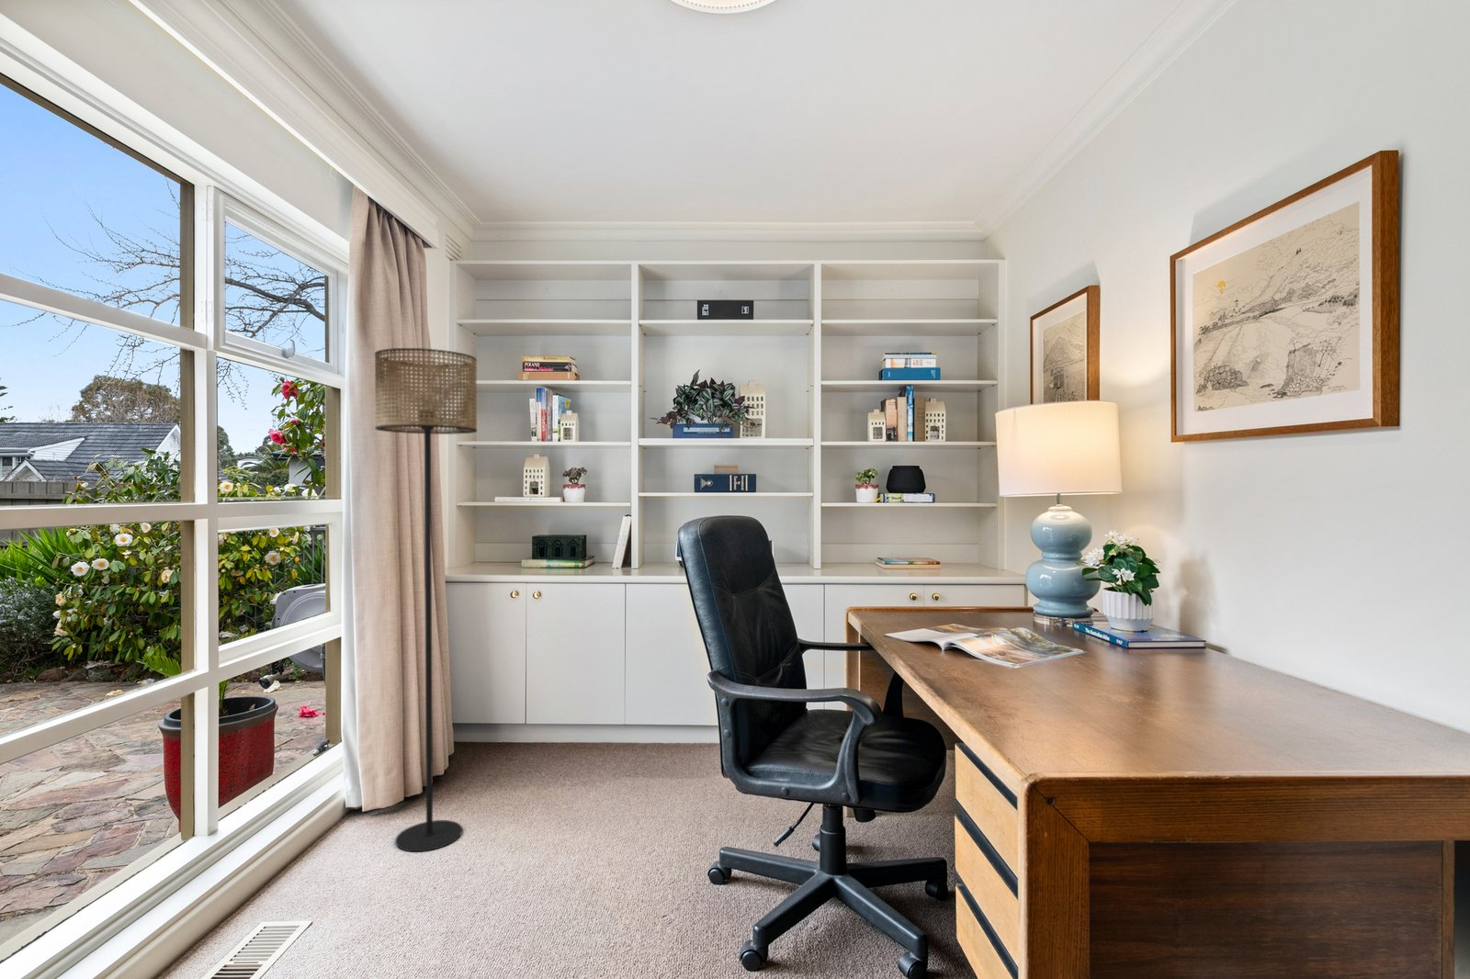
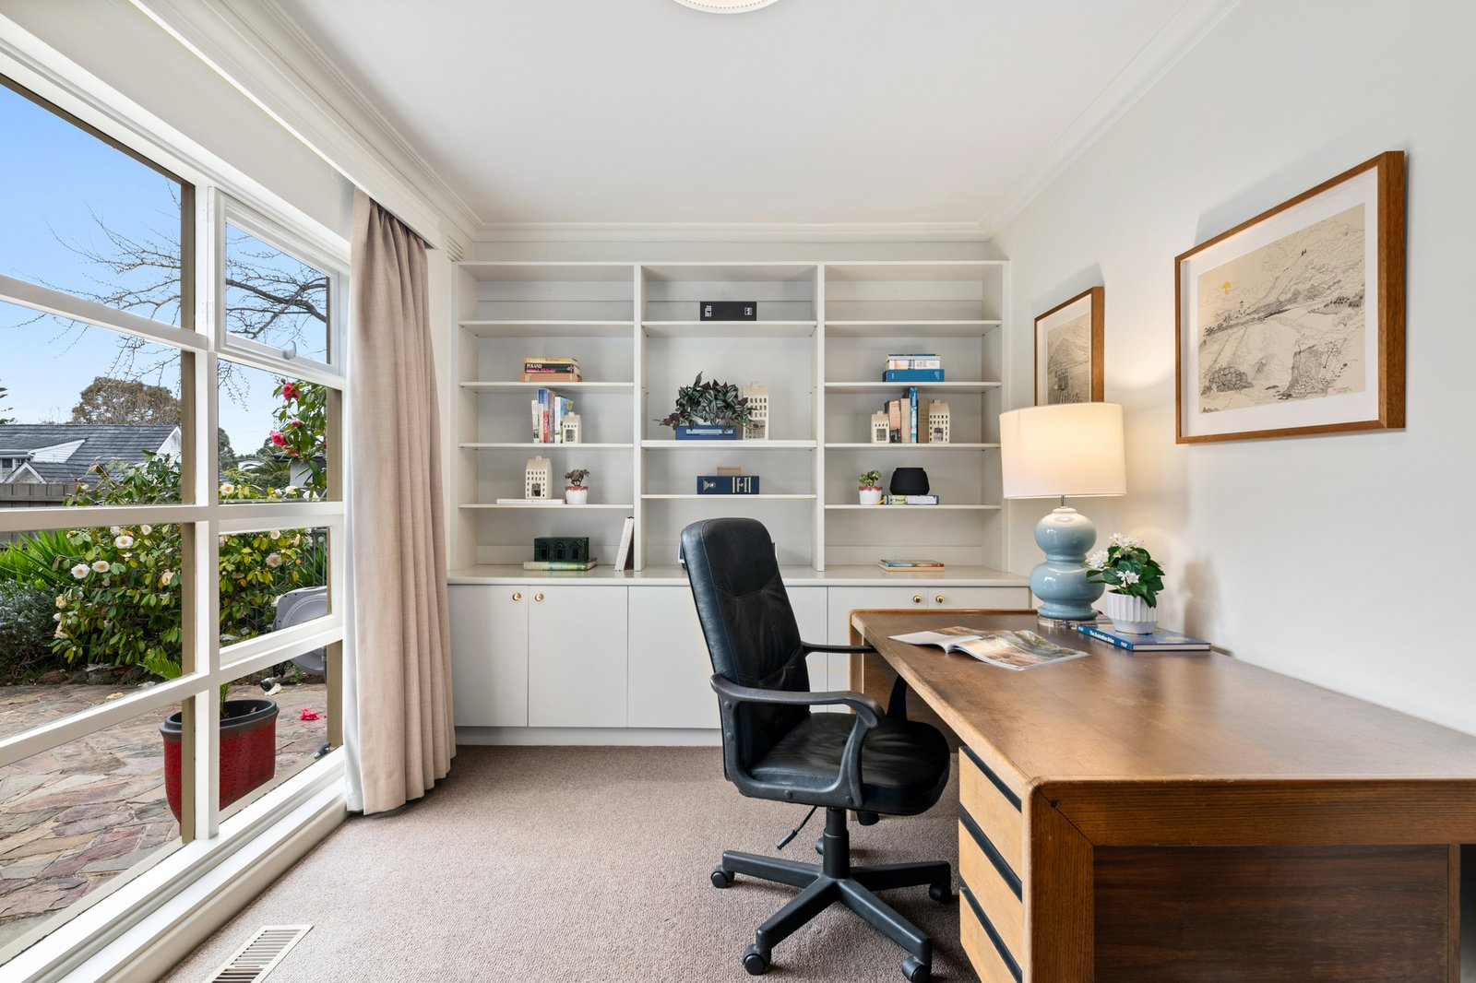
- floor lamp [374,347,478,852]
